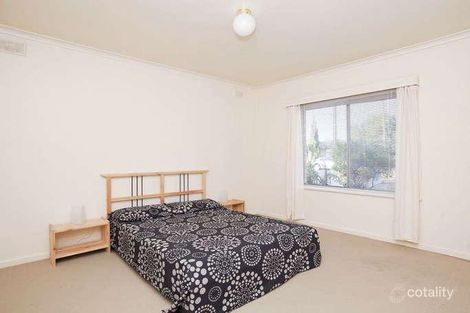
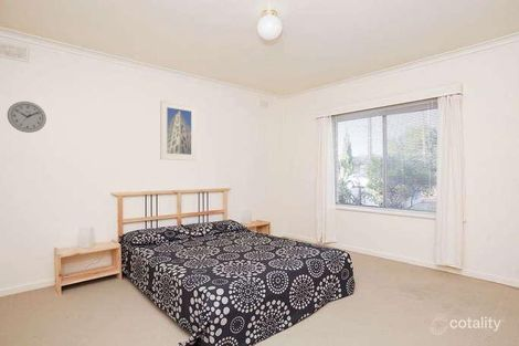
+ wall clock [7,101,47,134]
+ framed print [159,99,198,161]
